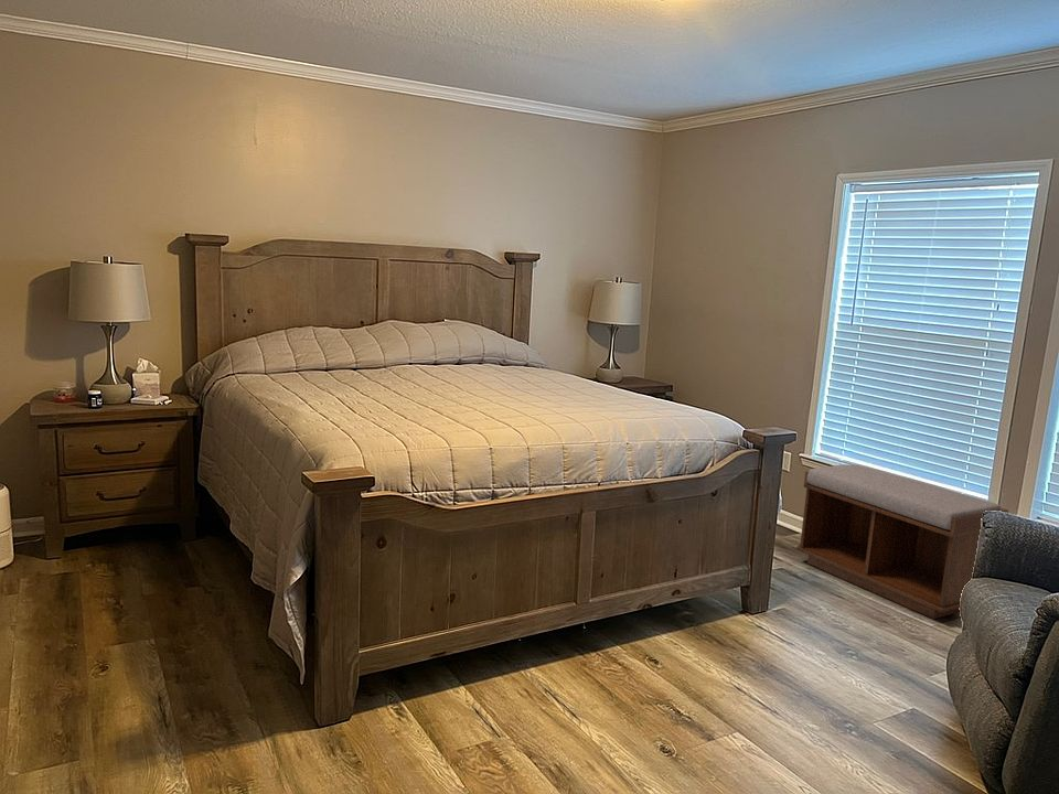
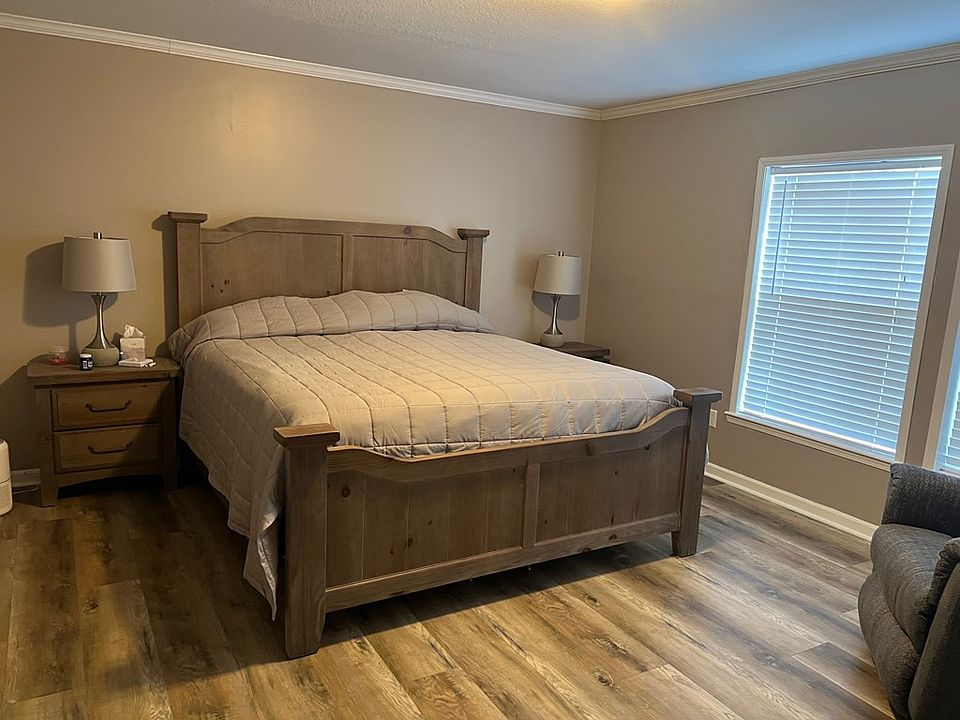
- bench [795,463,1009,620]
